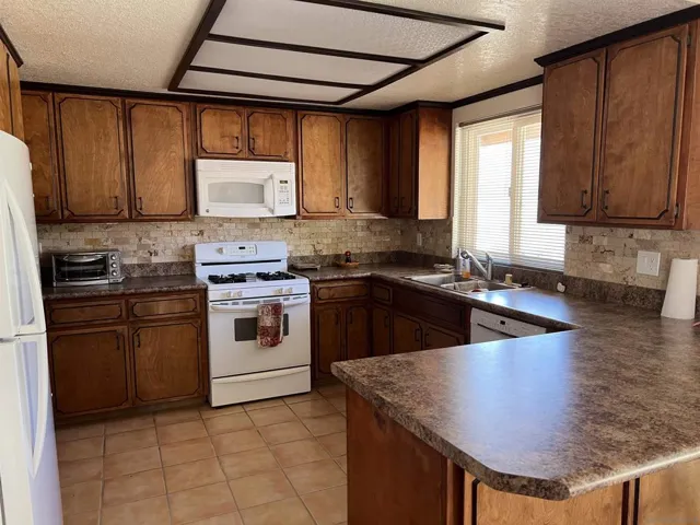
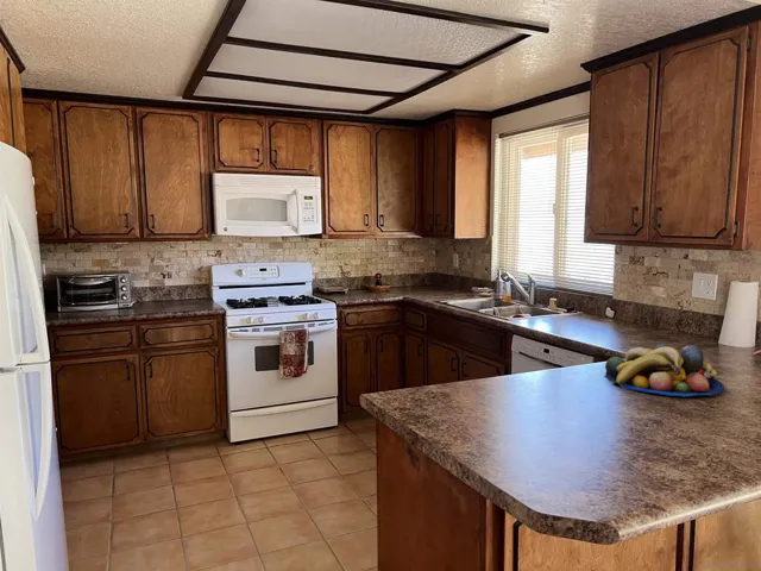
+ fruit bowl [603,343,725,397]
